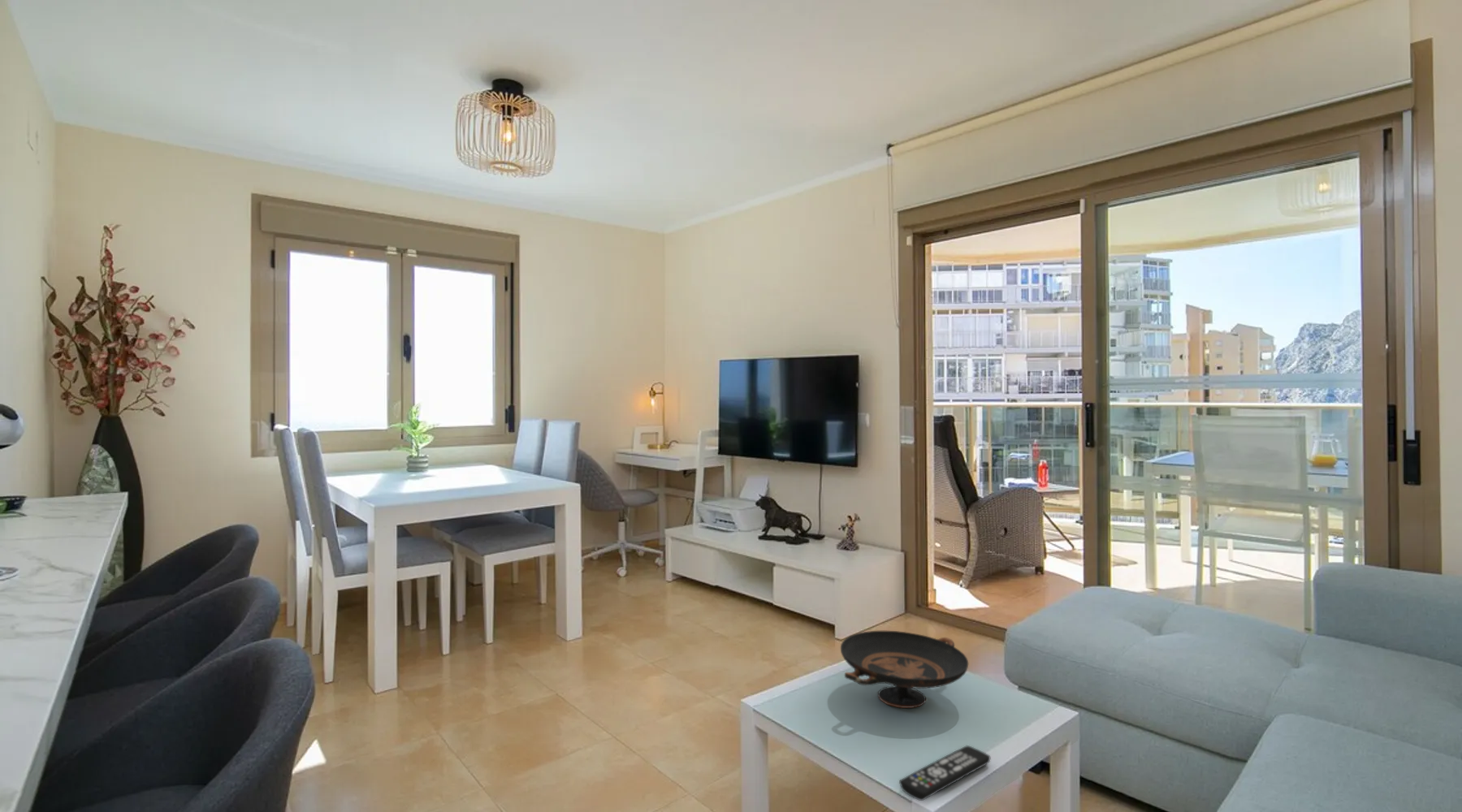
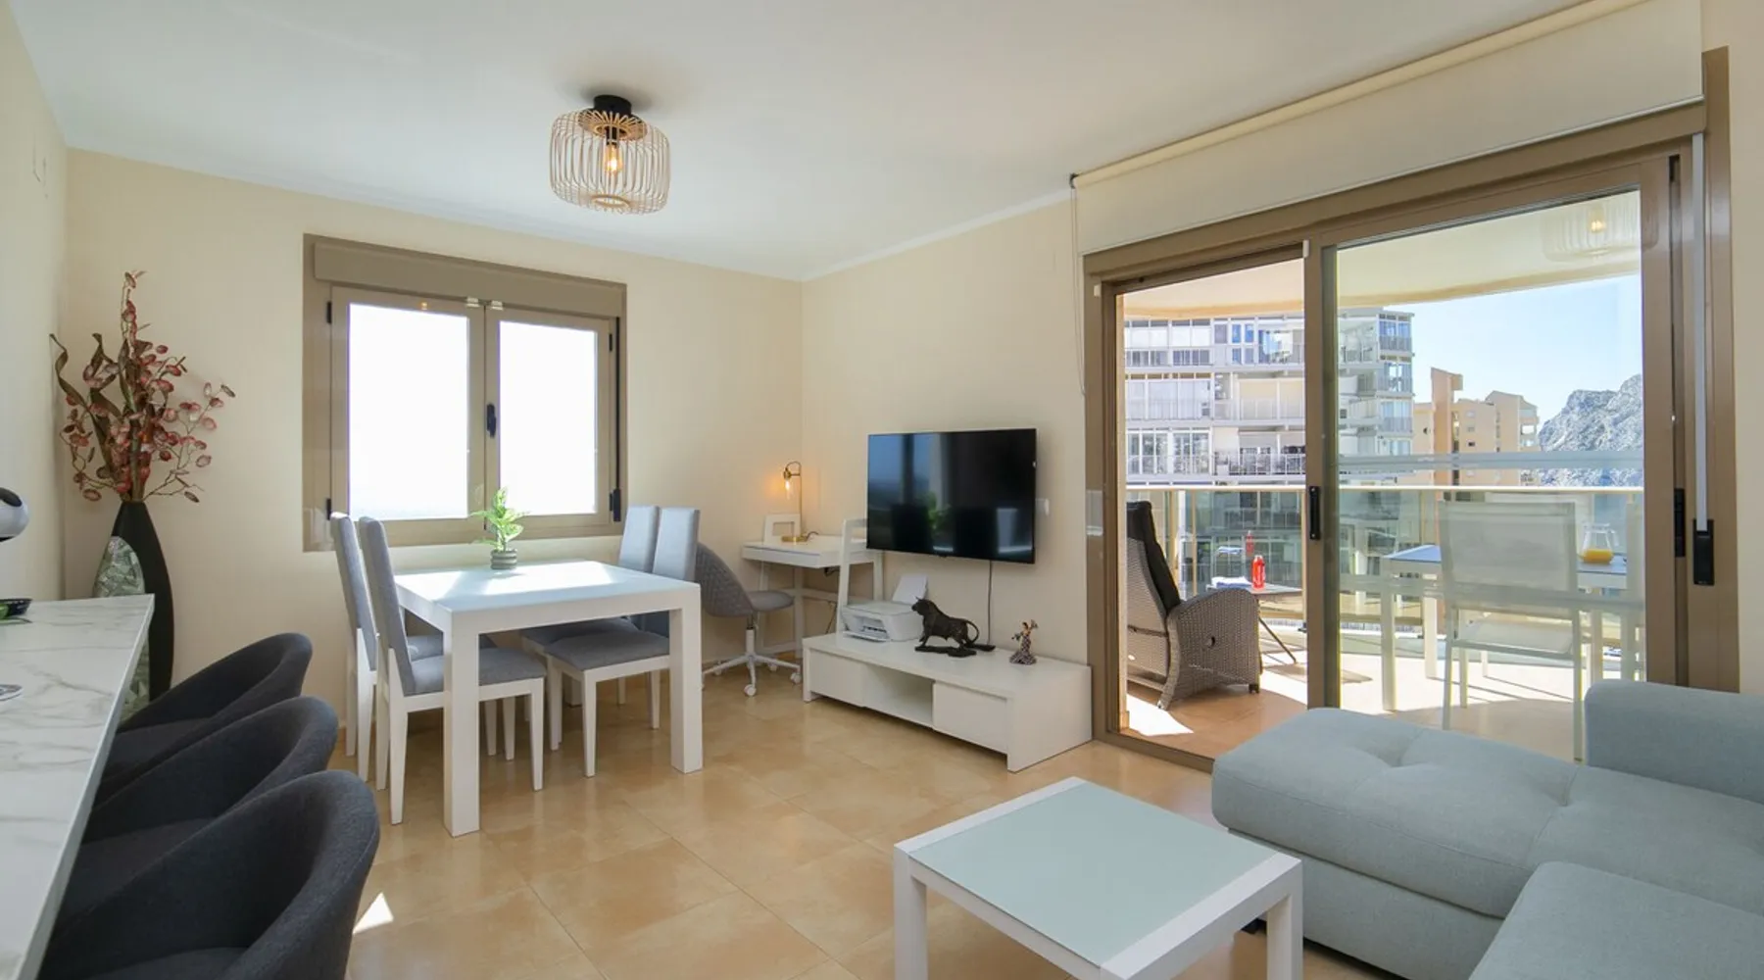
- remote control [898,745,991,801]
- decorative bowl [840,630,969,709]
